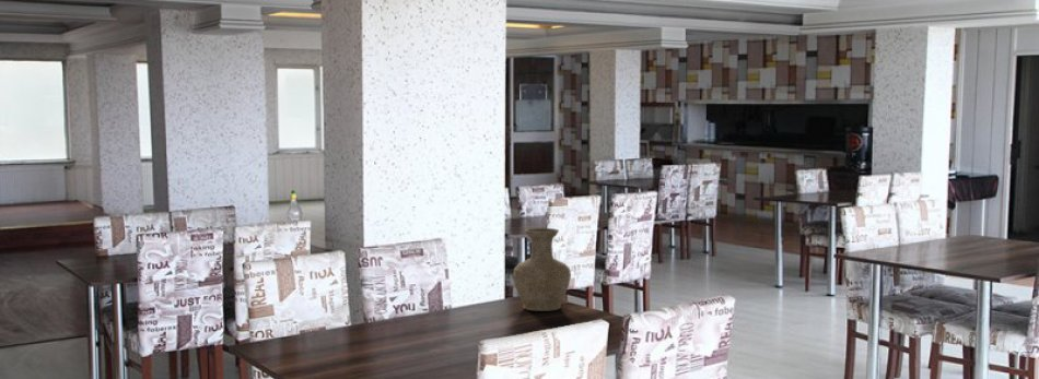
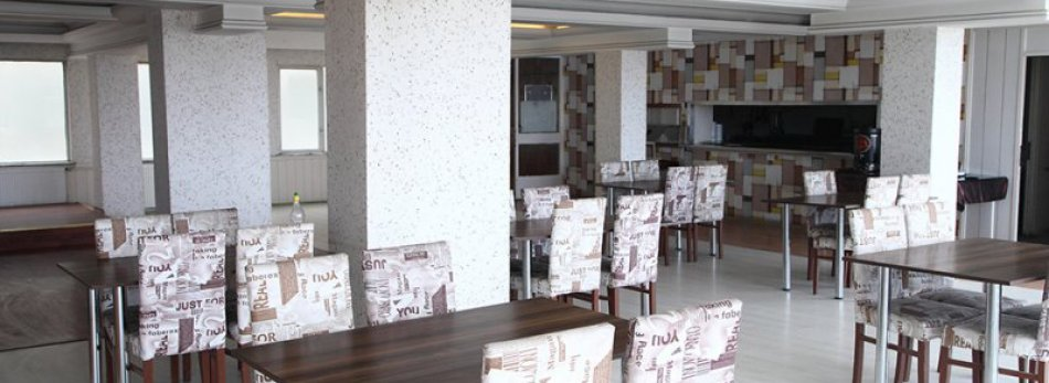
- vase [512,227,572,312]
